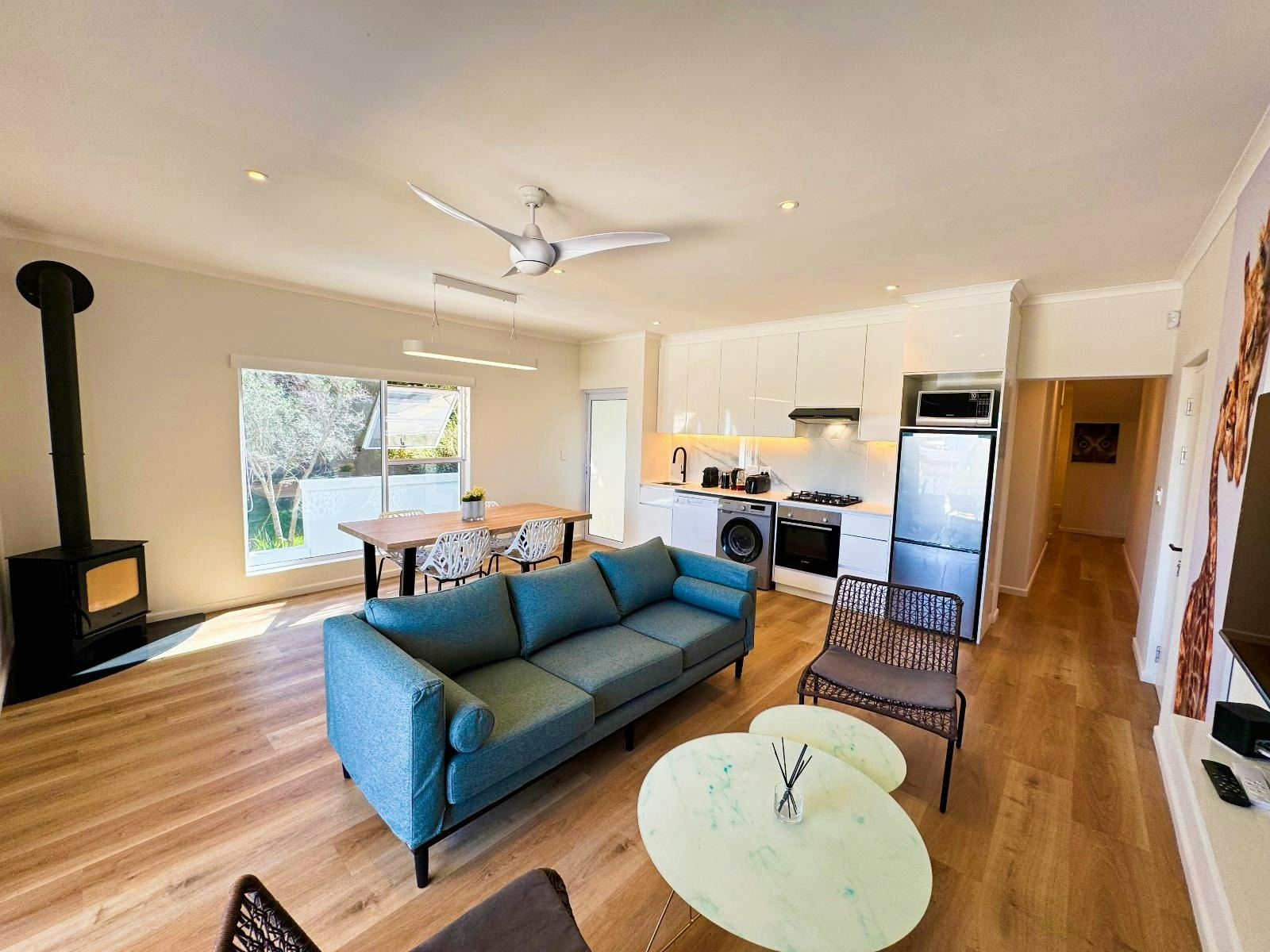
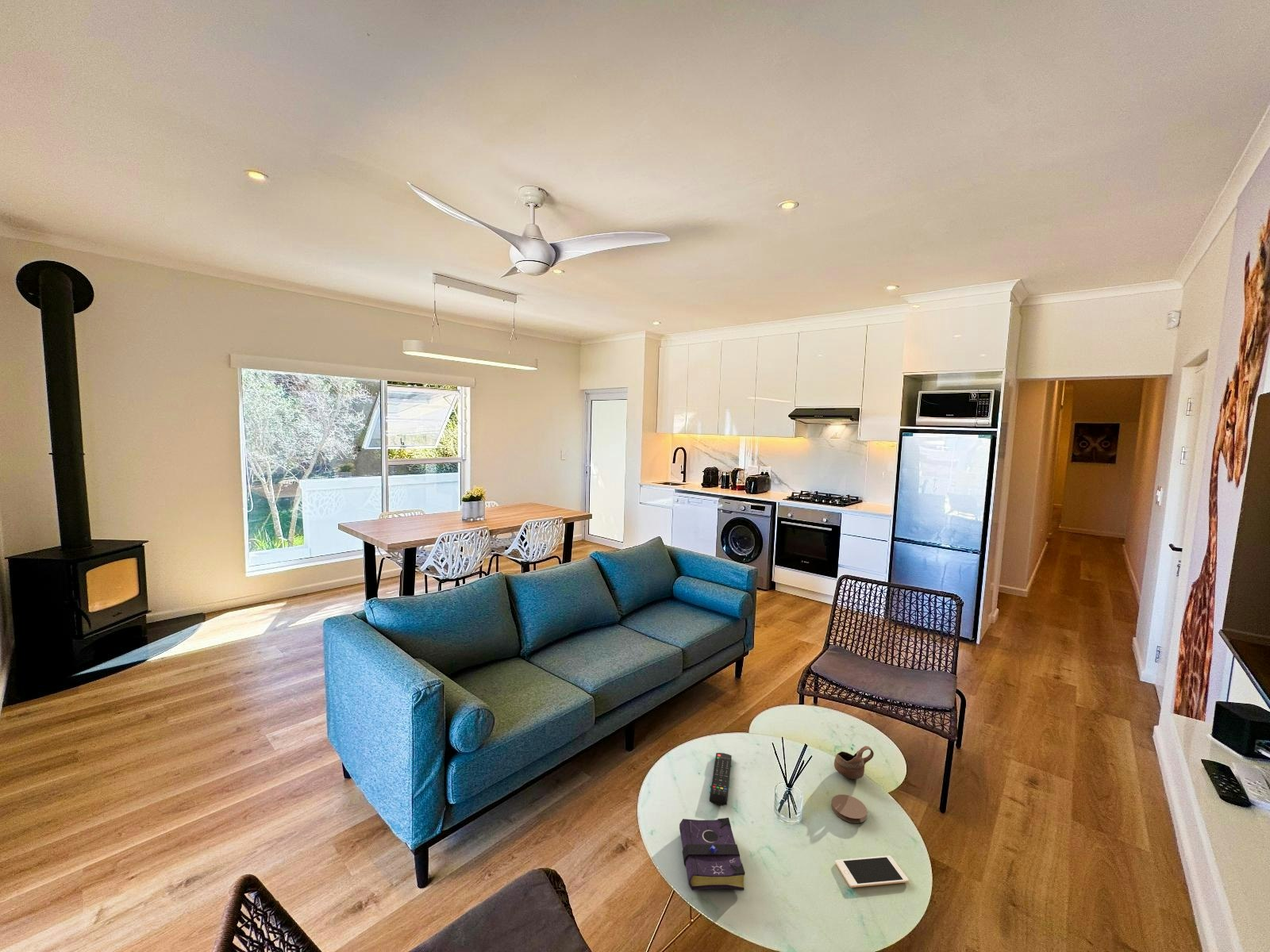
+ cup [833,745,875,780]
+ book [679,817,745,891]
+ remote control [709,752,733,806]
+ cell phone [834,855,910,889]
+ coaster [831,793,868,823]
